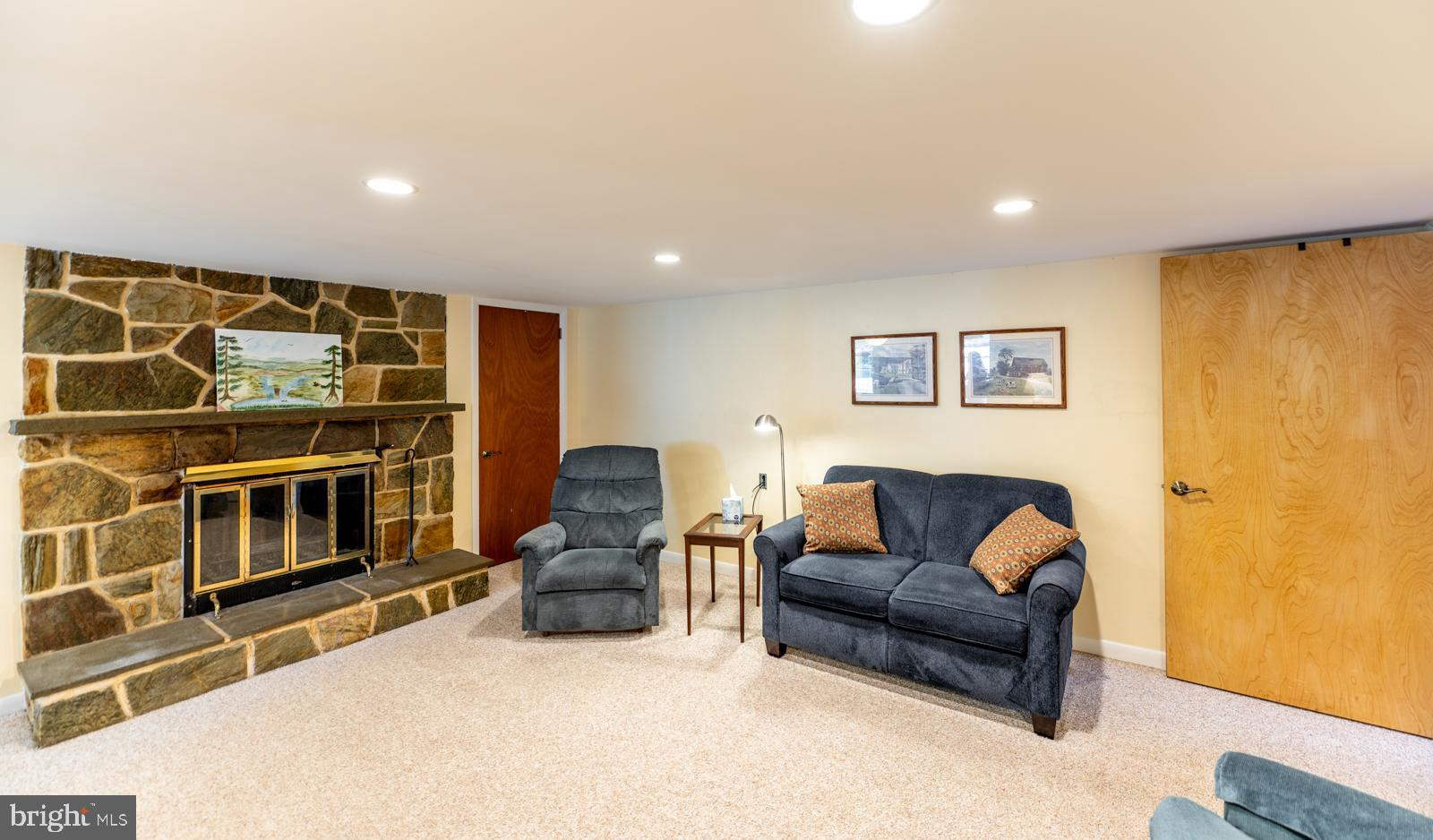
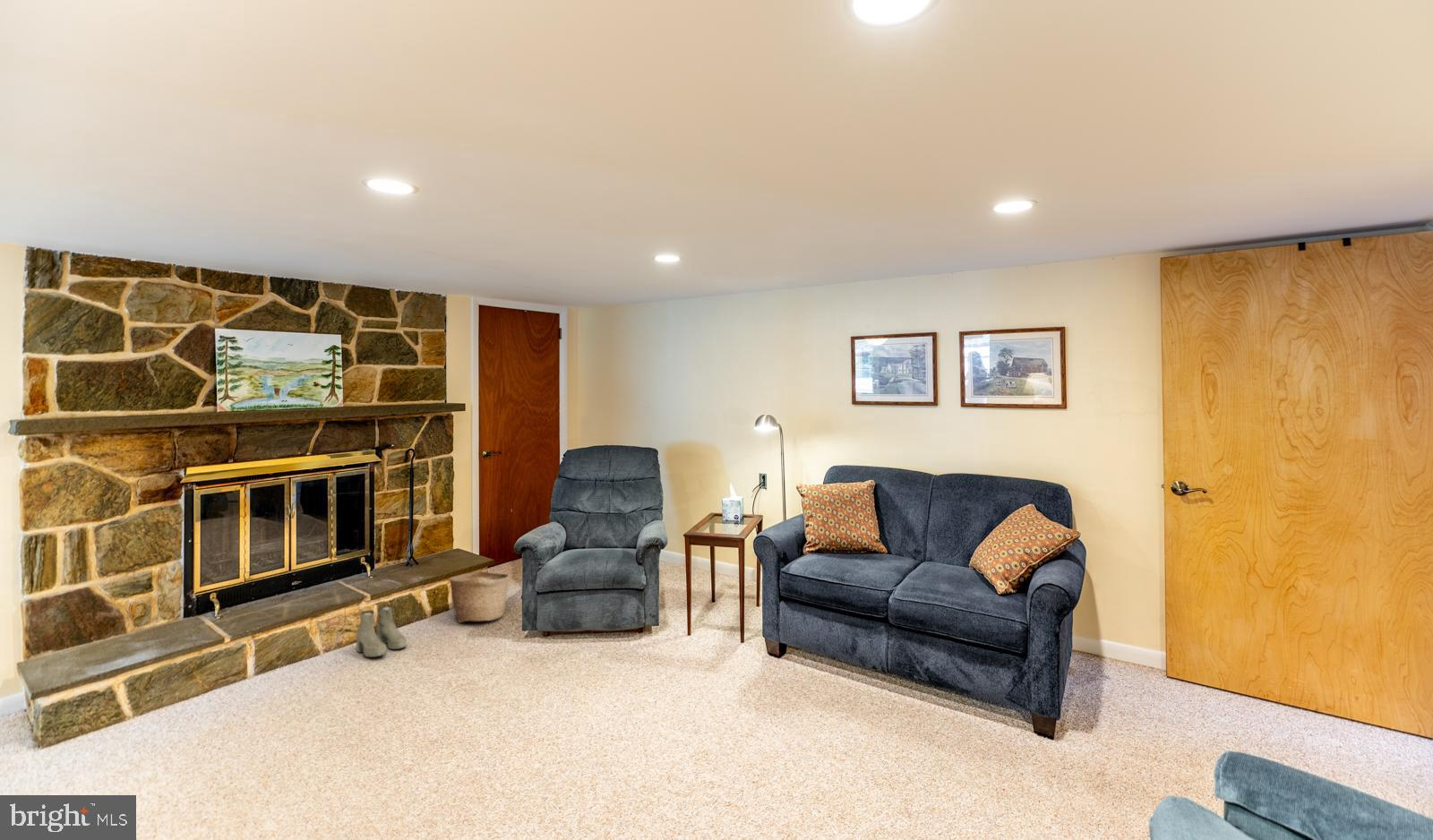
+ boots [355,604,408,658]
+ basket [449,570,511,624]
